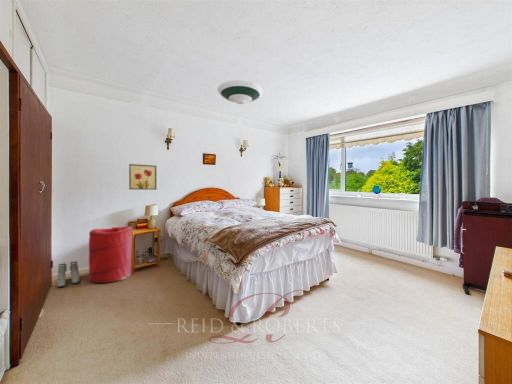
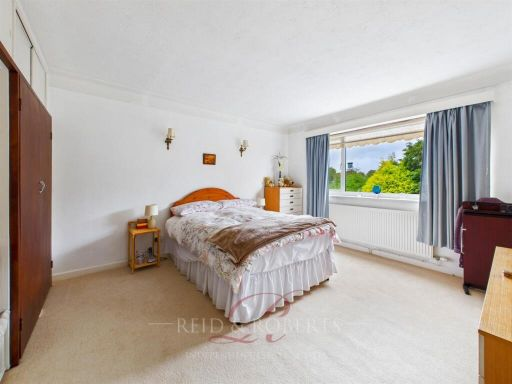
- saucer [216,80,264,105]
- boots [56,260,81,288]
- laundry hamper [88,225,133,284]
- wall art [128,163,157,191]
